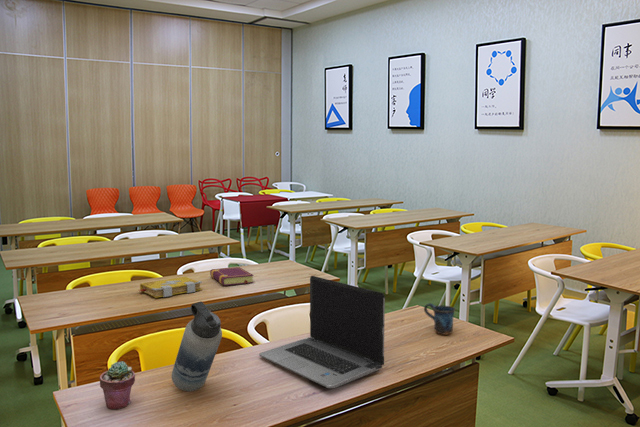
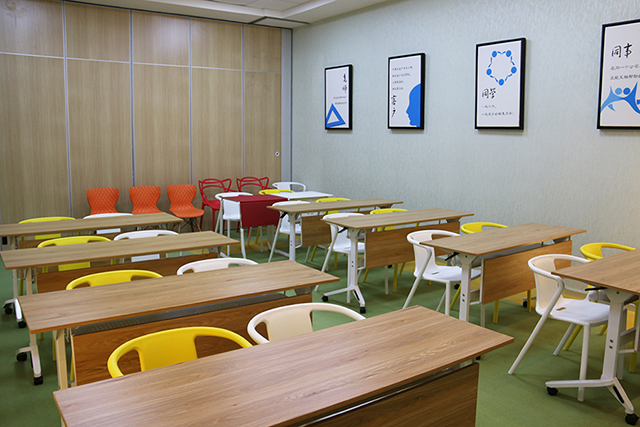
- water bottle [171,300,223,392]
- potted succulent [99,360,136,410]
- laptop computer [258,275,386,389]
- spell book [139,276,203,299]
- mug [423,302,456,336]
- book [209,266,255,286]
